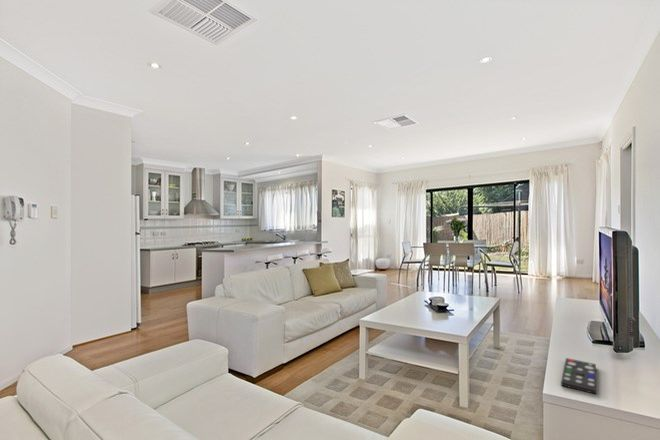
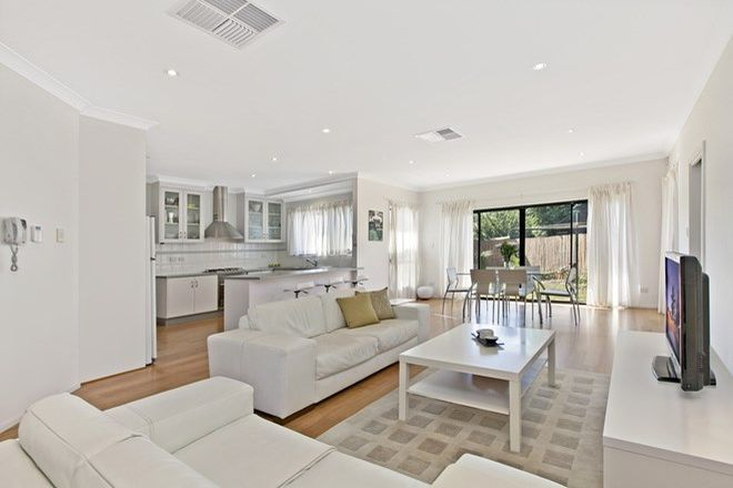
- remote control [560,357,597,395]
